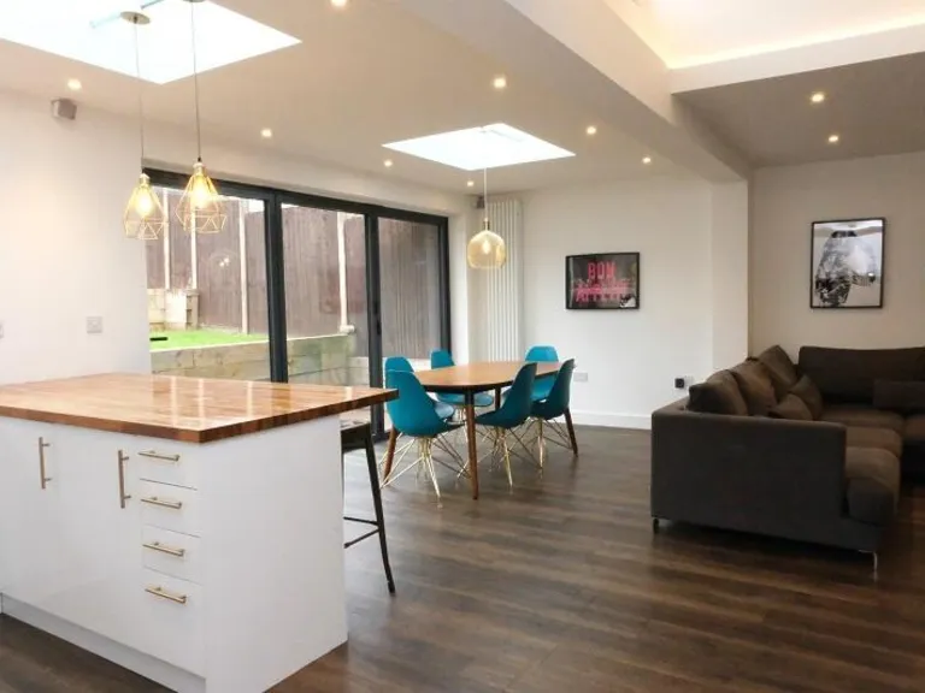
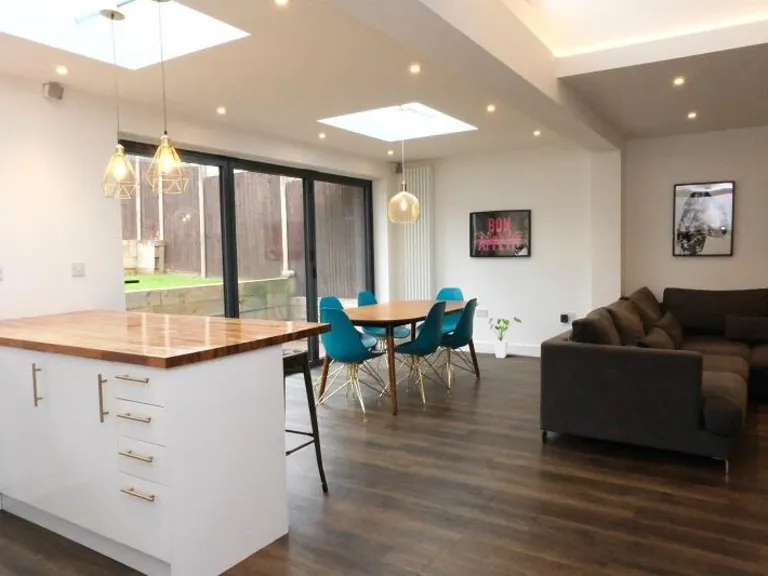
+ house plant [488,317,523,359]
